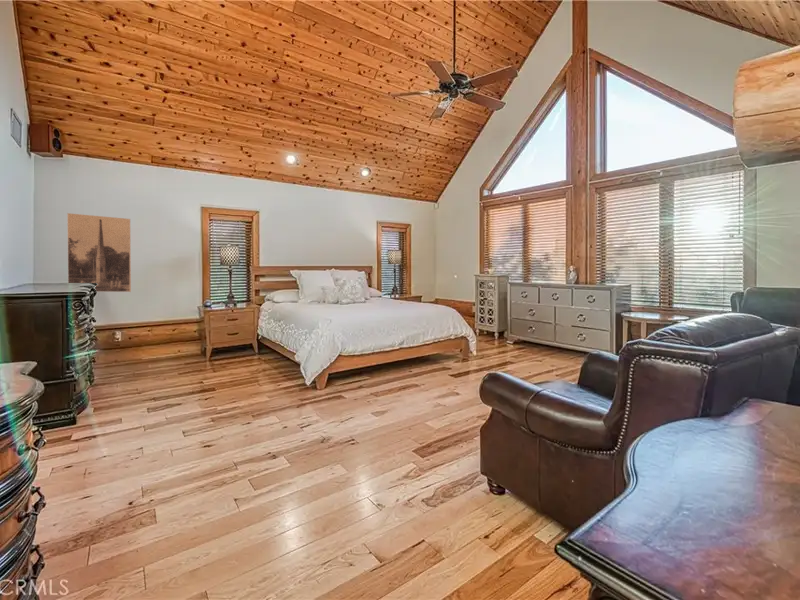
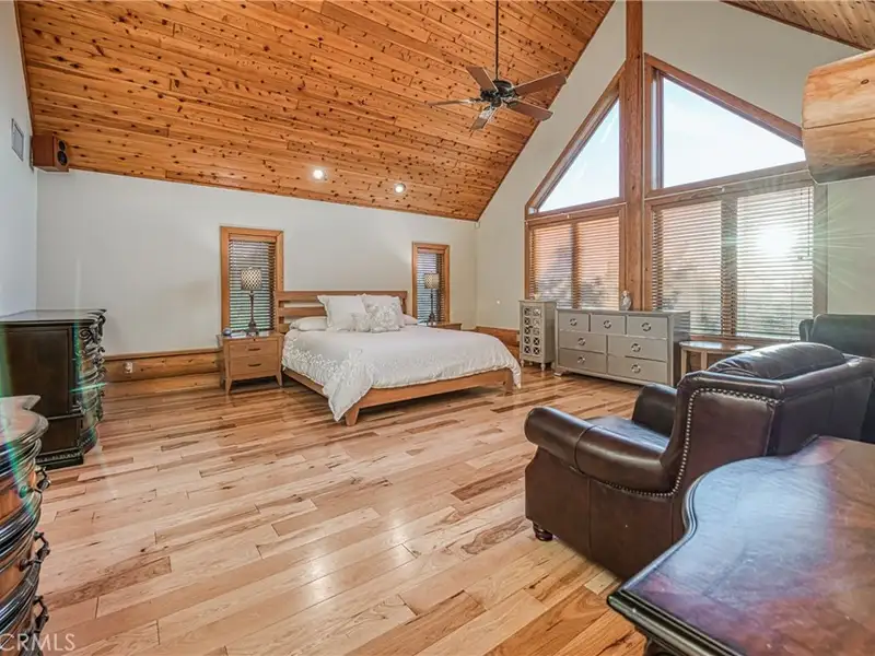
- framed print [66,212,132,293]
